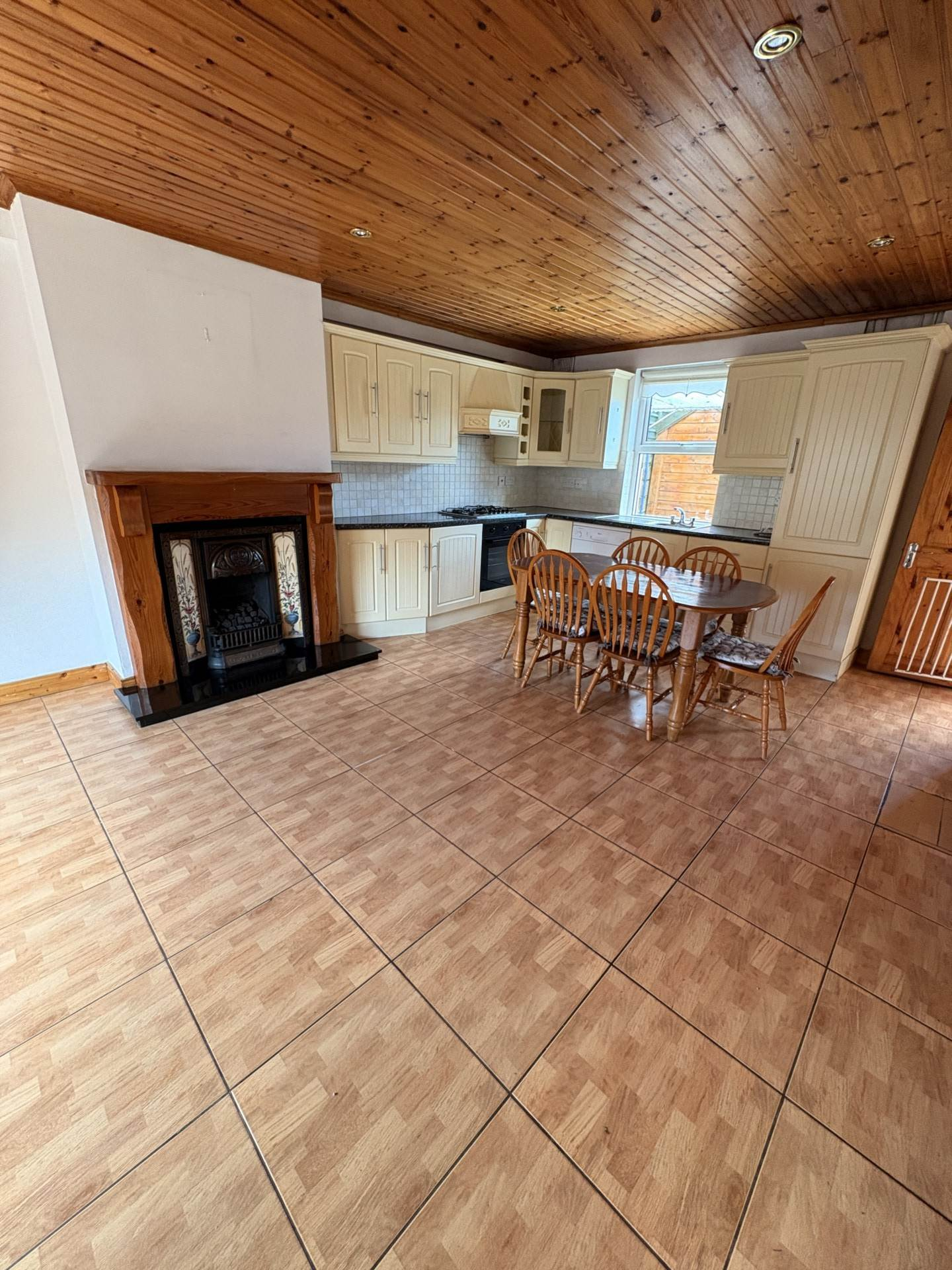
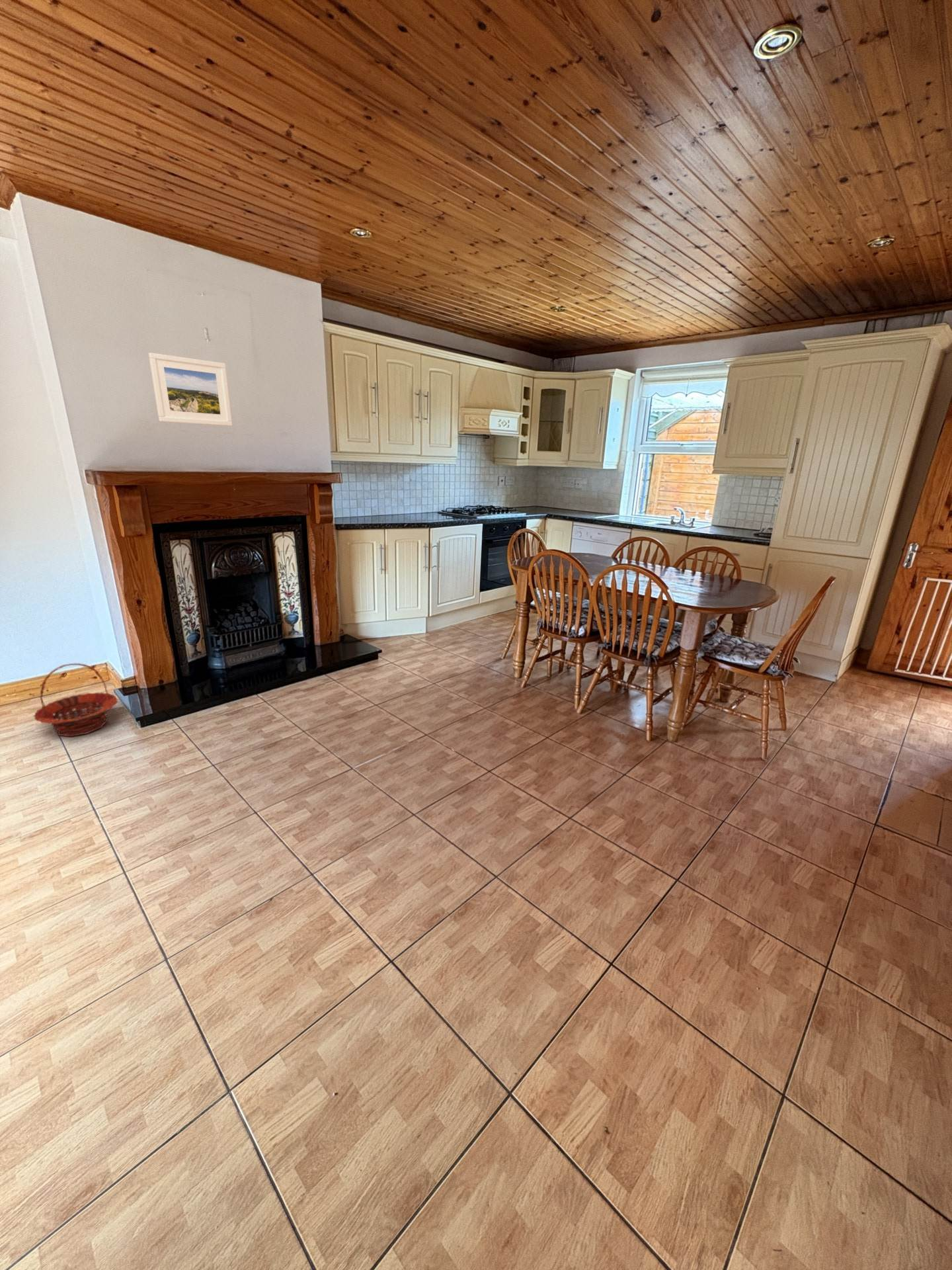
+ basket [33,663,119,738]
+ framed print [148,352,233,427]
